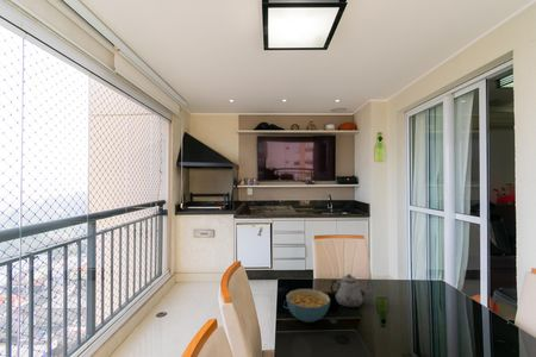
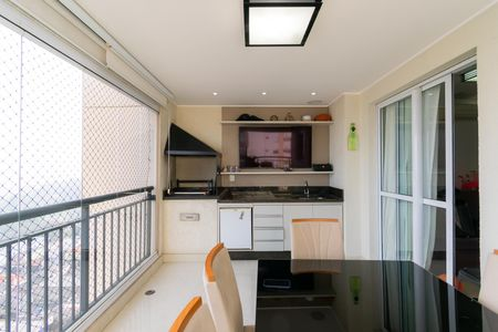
- teapot [329,273,375,308]
- cereal bowl [285,288,331,324]
